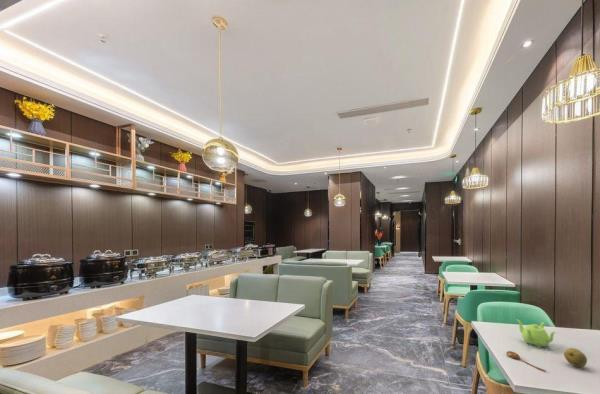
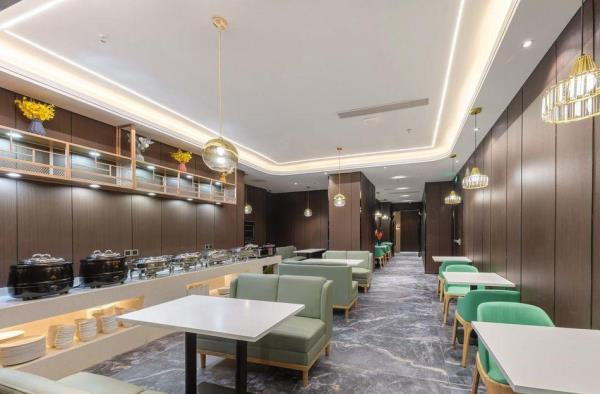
- teapot [516,318,557,349]
- spoon [505,350,547,372]
- fruit [563,347,588,368]
